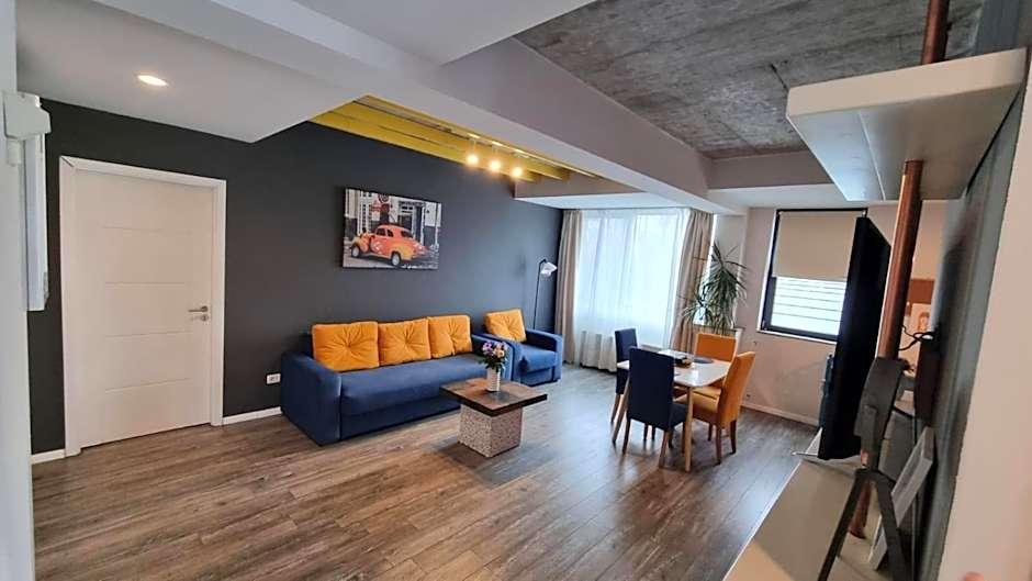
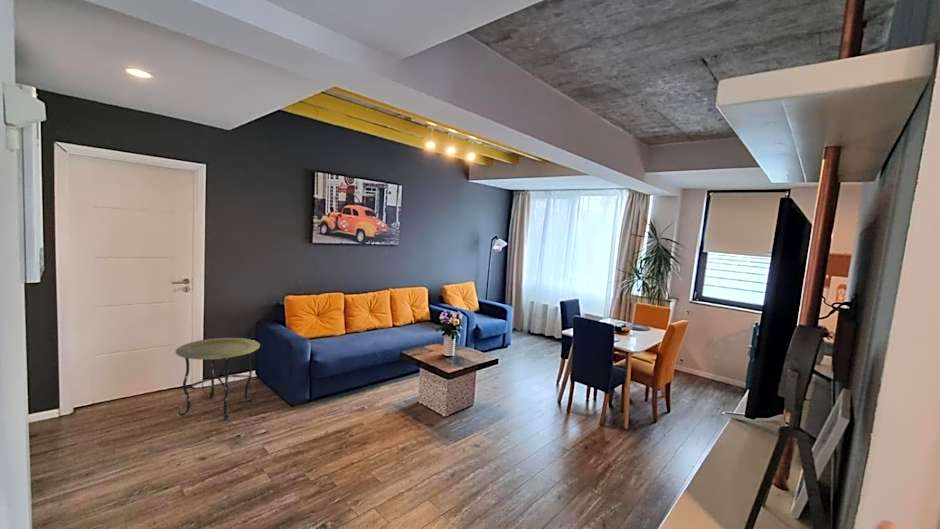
+ side table [174,337,261,421]
